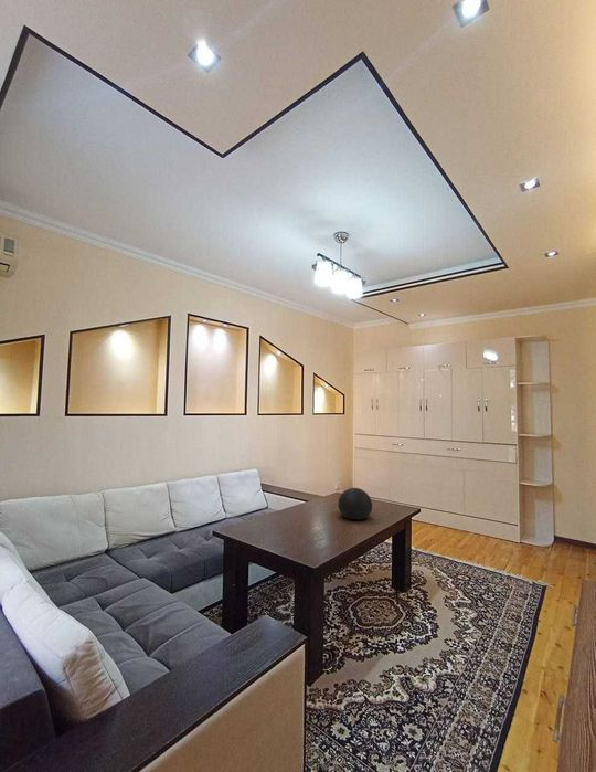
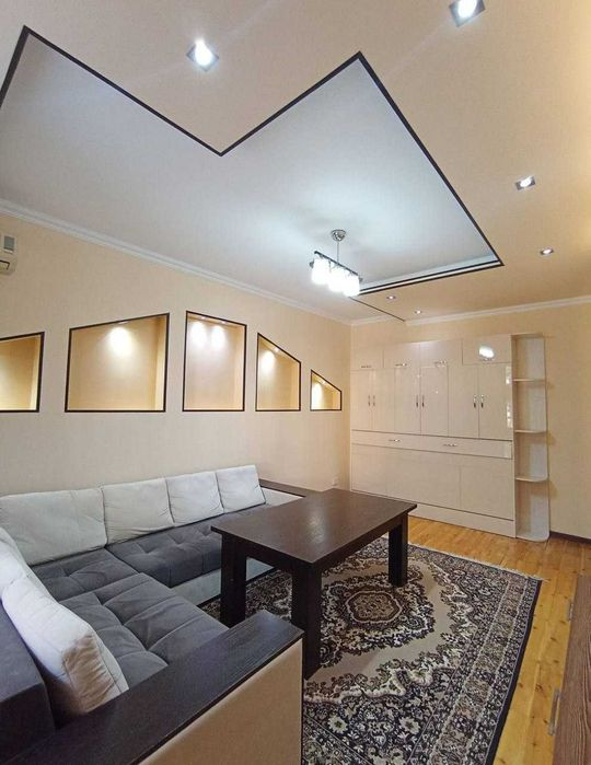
- decorative ball [337,487,373,520]
